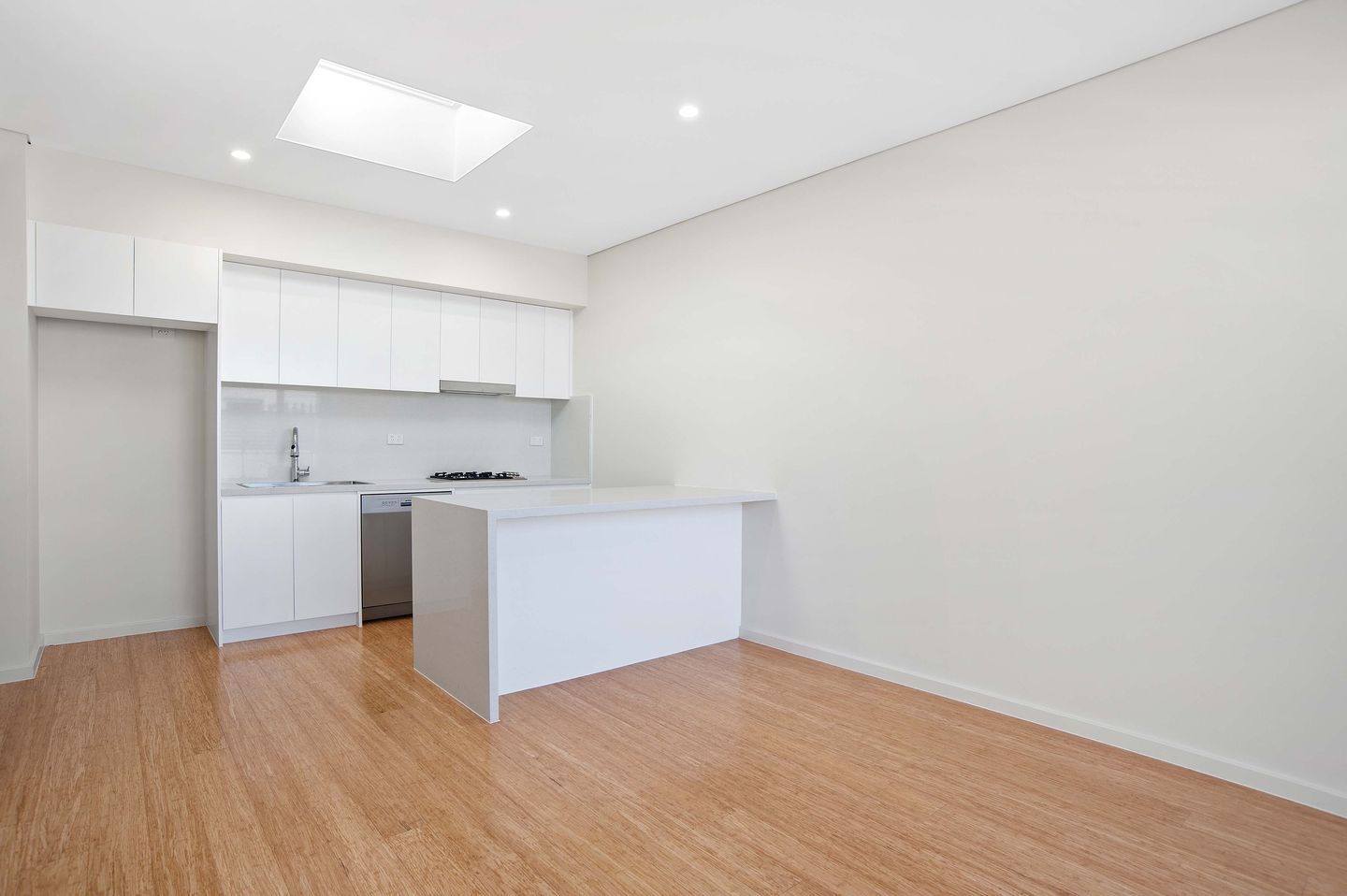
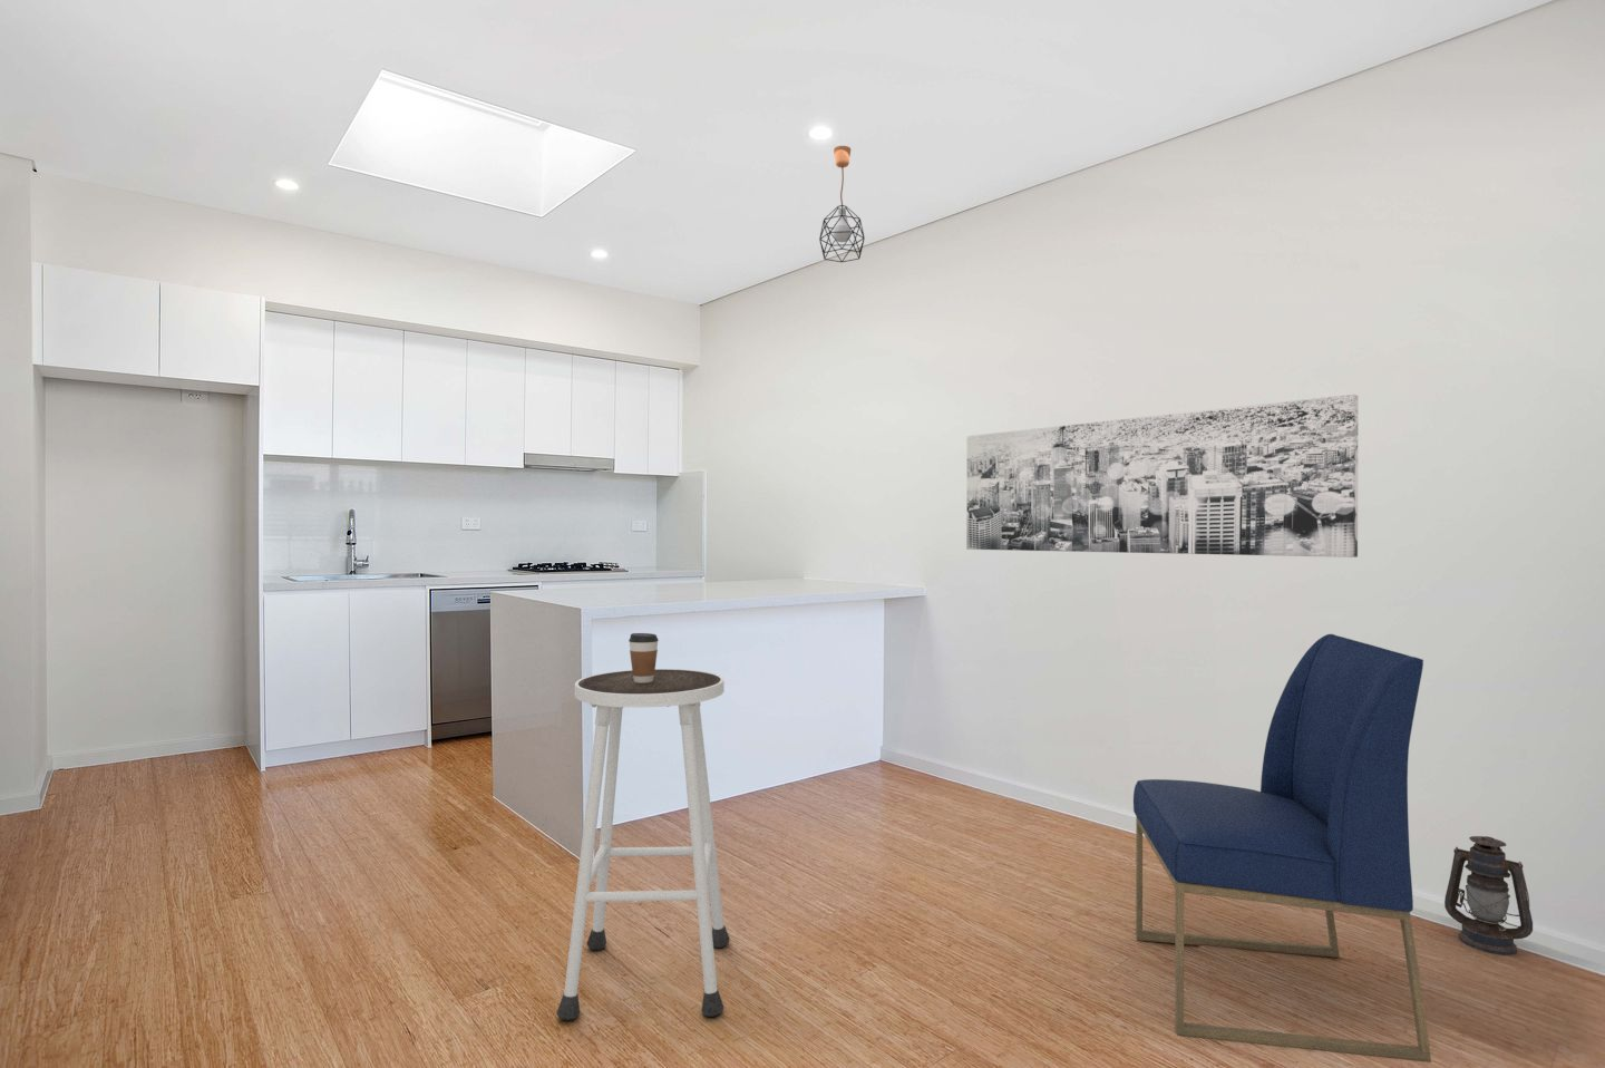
+ chair [1132,633,1432,1063]
+ wall art [965,393,1358,559]
+ lantern [1443,836,1534,956]
+ pendant light [819,145,866,263]
+ coffee cup [628,632,660,683]
+ stool [555,668,732,1022]
